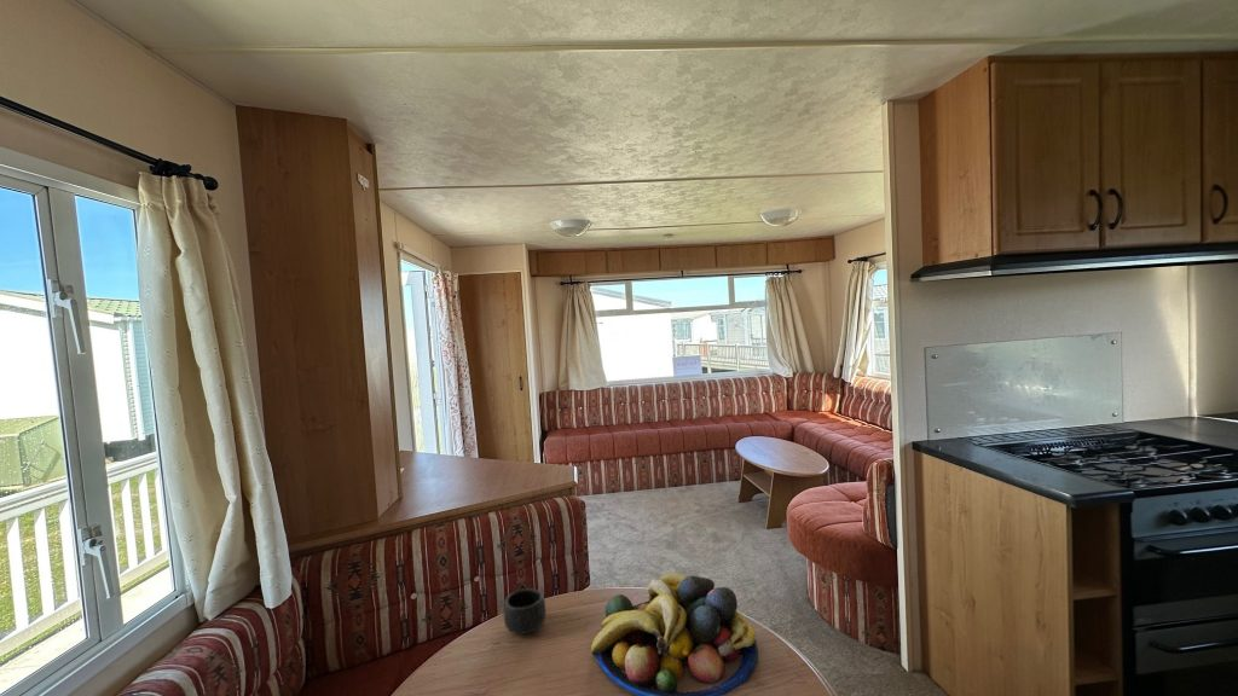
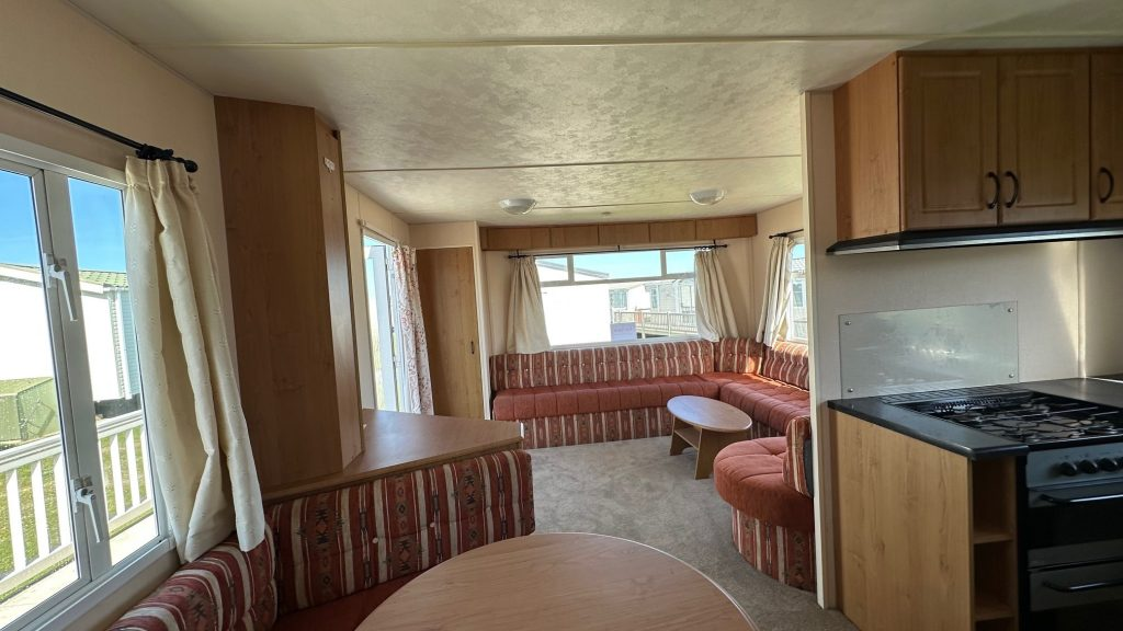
- mug [503,587,548,636]
- fruit bowl [590,573,759,696]
